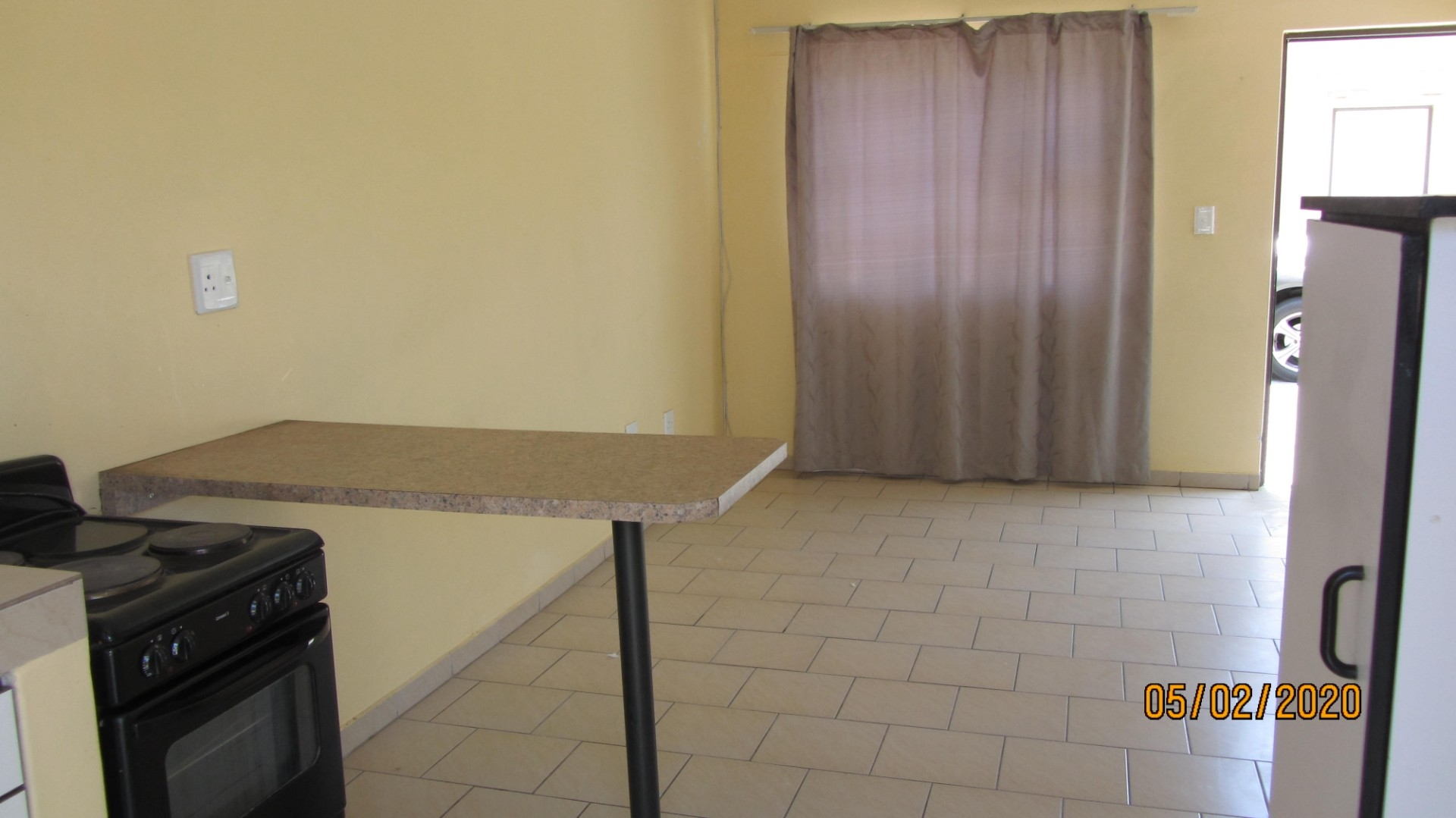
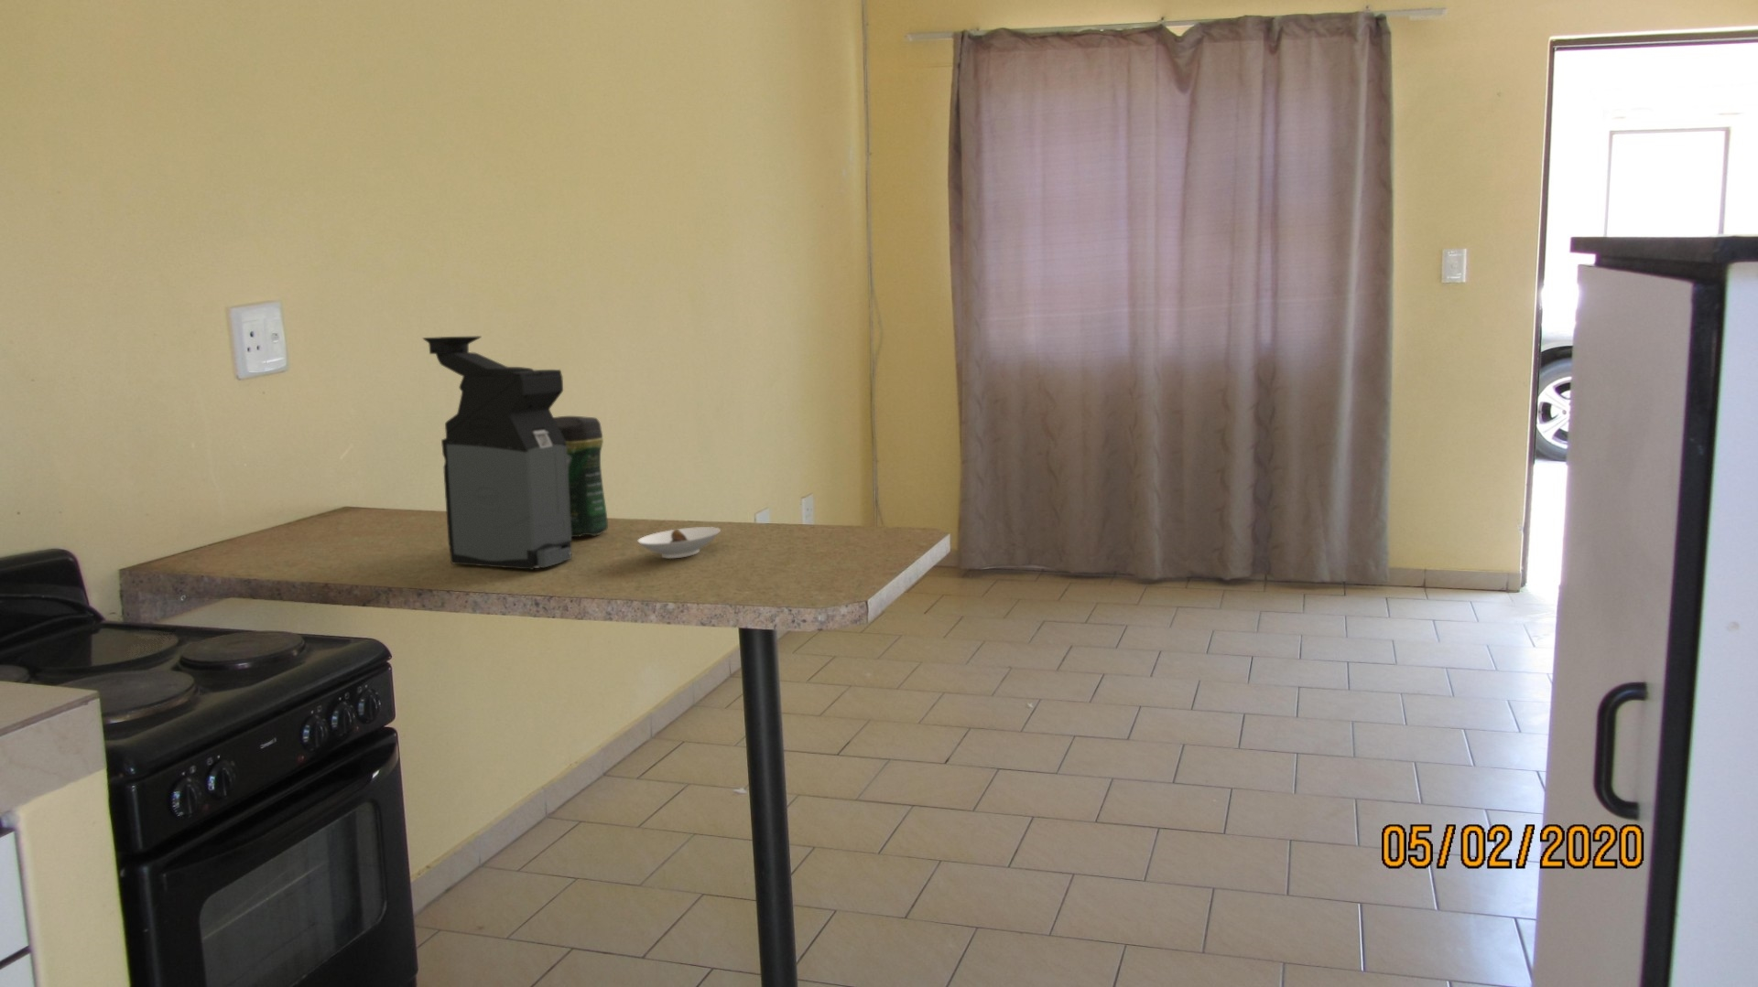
+ coffee jar [553,415,609,538]
+ saucer [636,526,722,559]
+ coffee maker [423,334,574,571]
